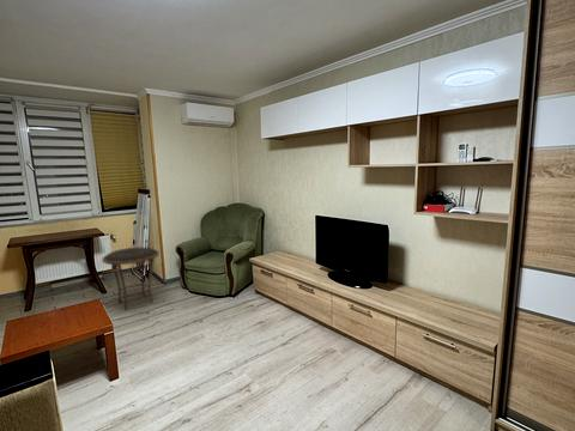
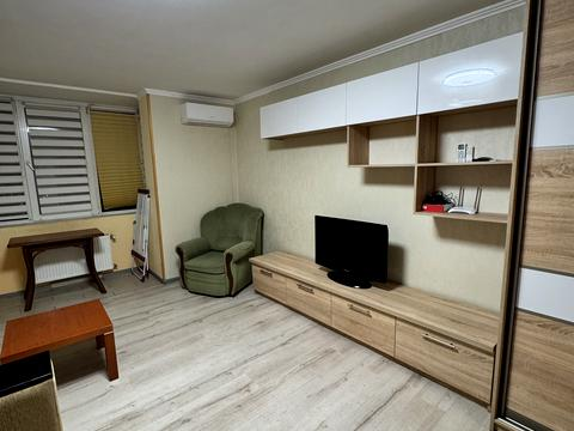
- side table [101,247,161,311]
